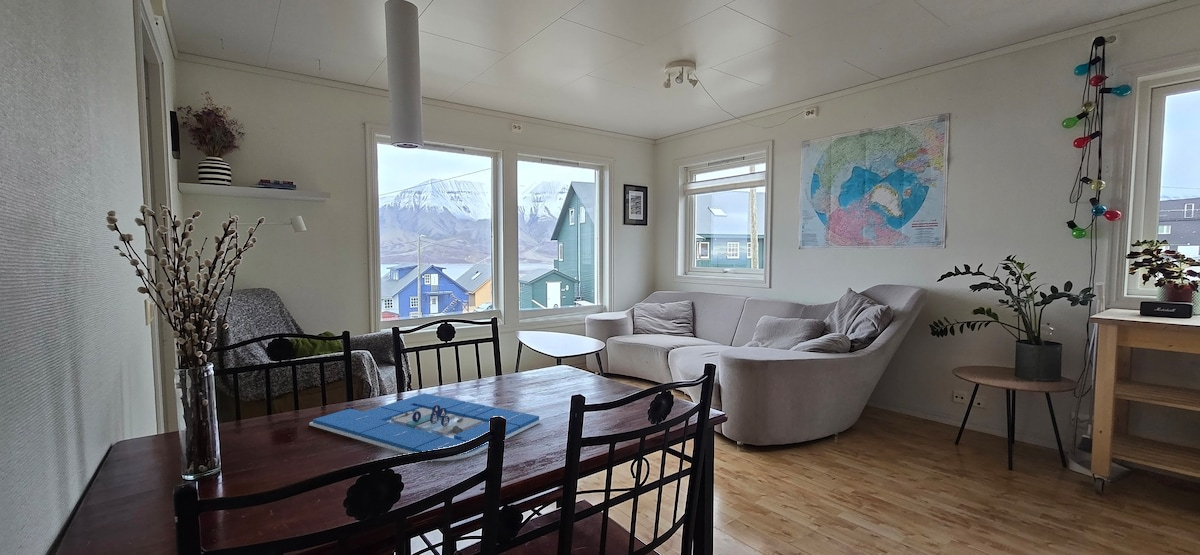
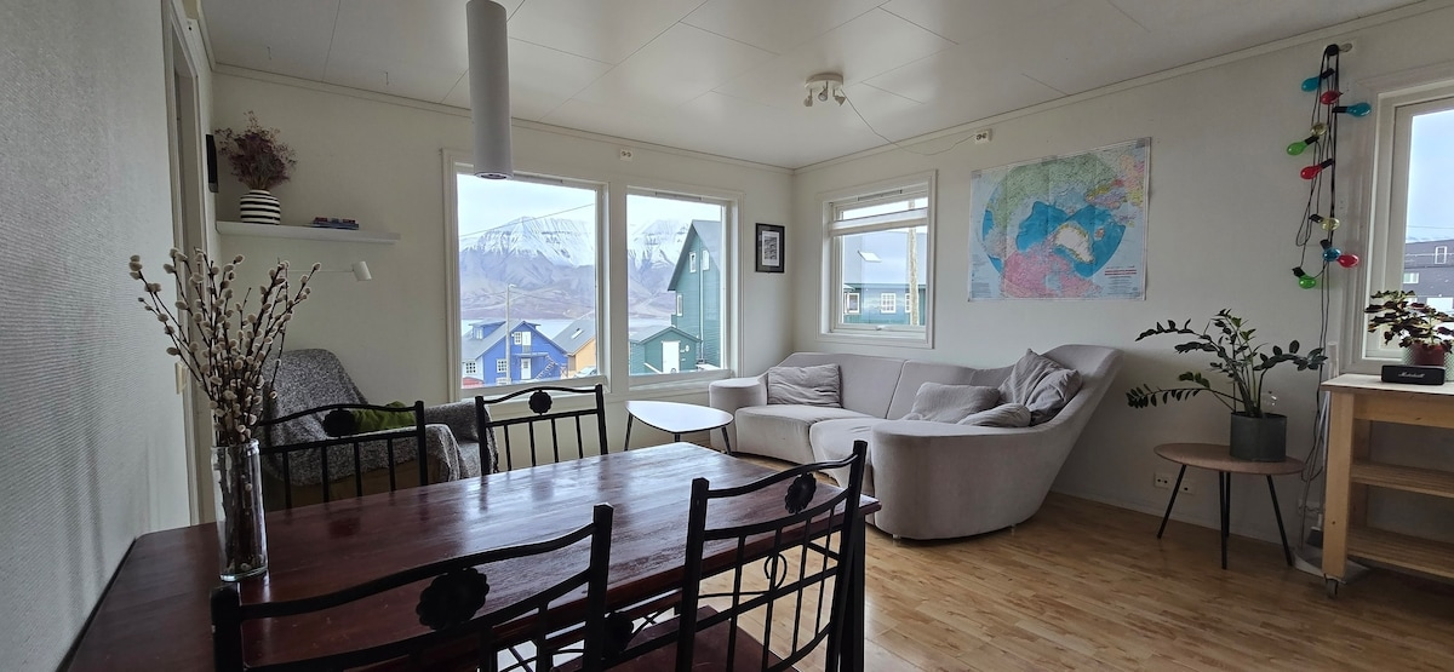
- board game [308,392,543,462]
